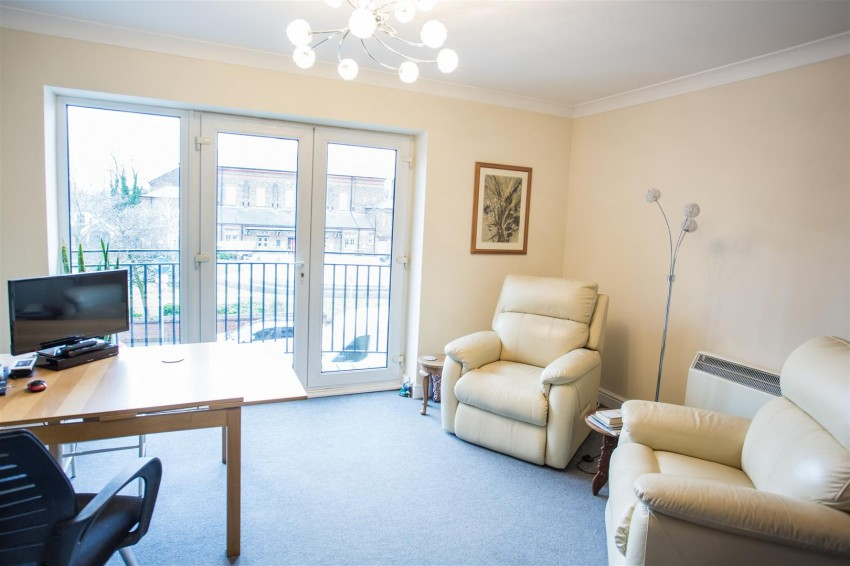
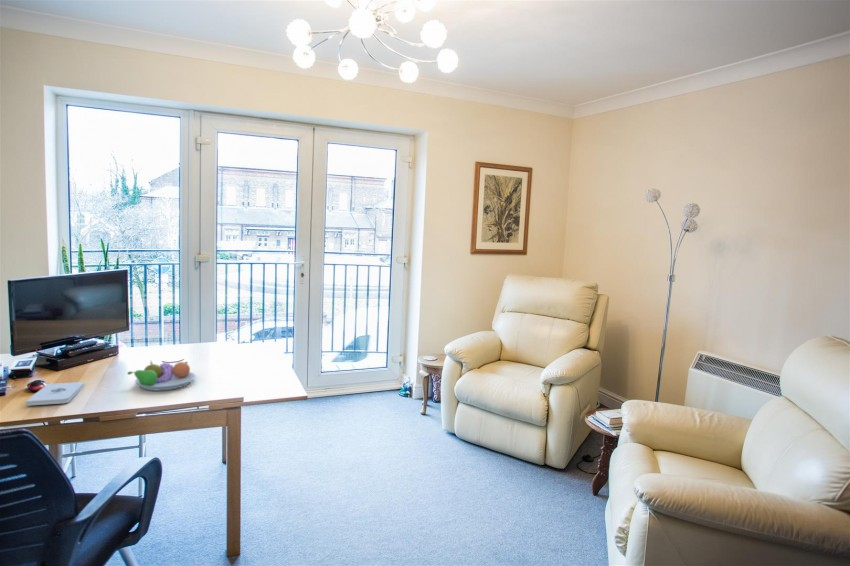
+ notepad [25,381,85,407]
+ fruit bowl [126,360,197,391]
